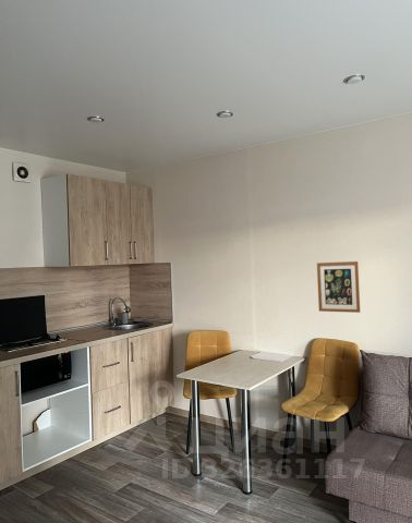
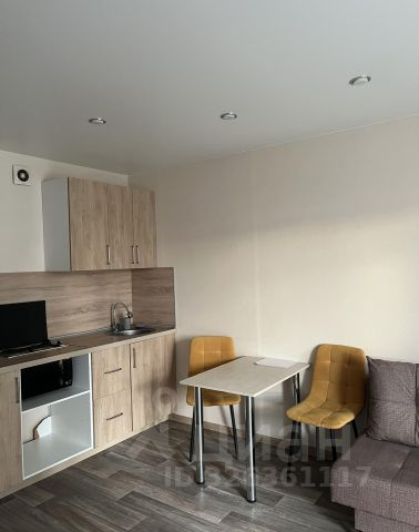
- wall art [316,260,361,314]
